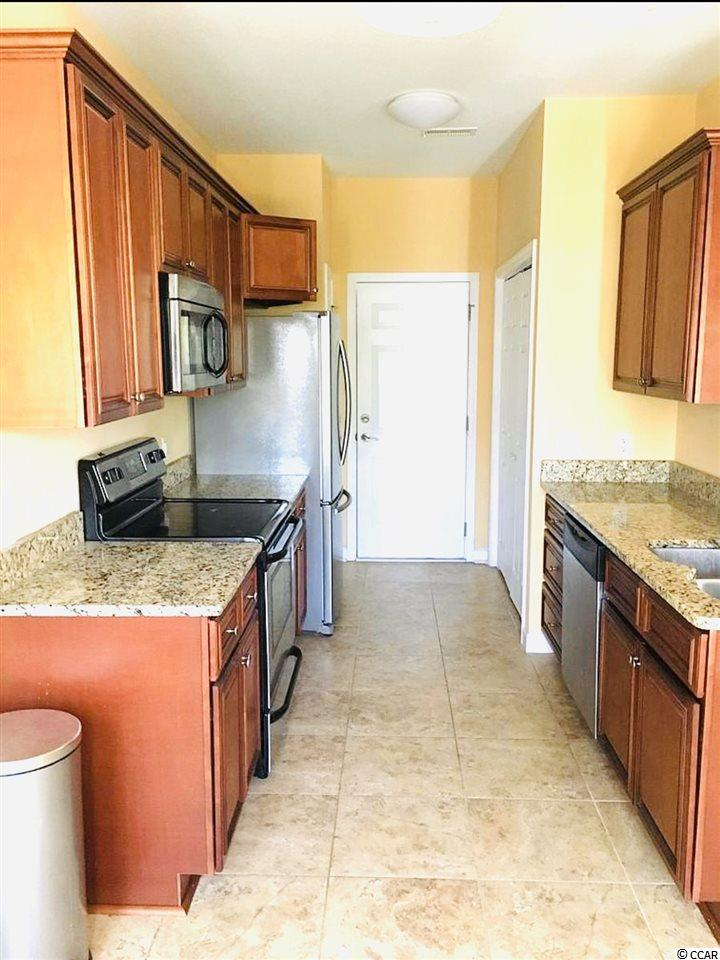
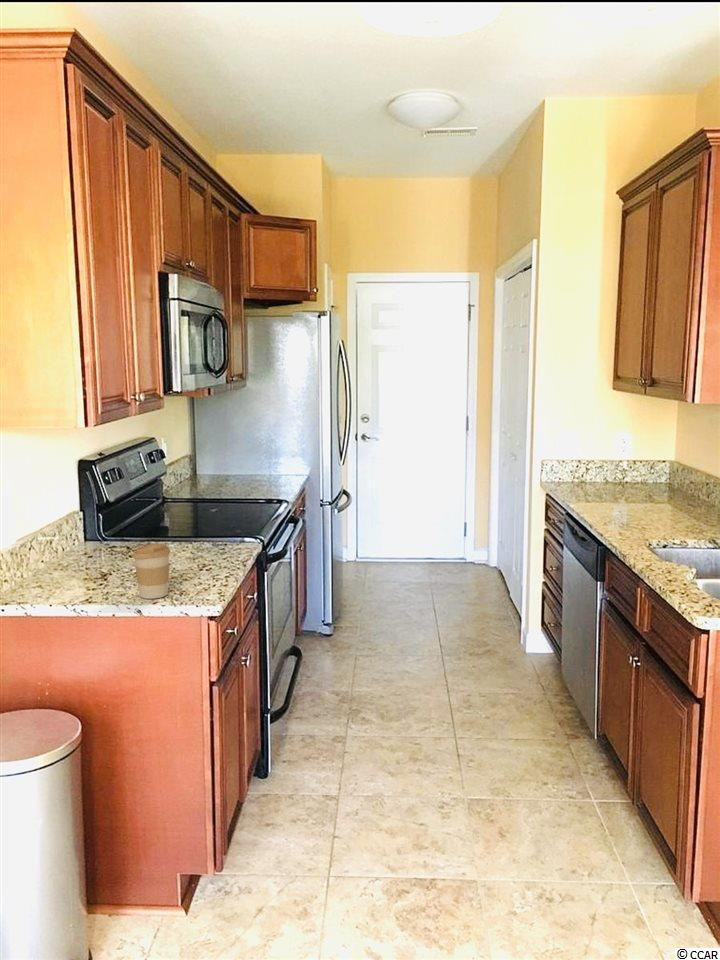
+ coffee cup [132,542,172,600]
